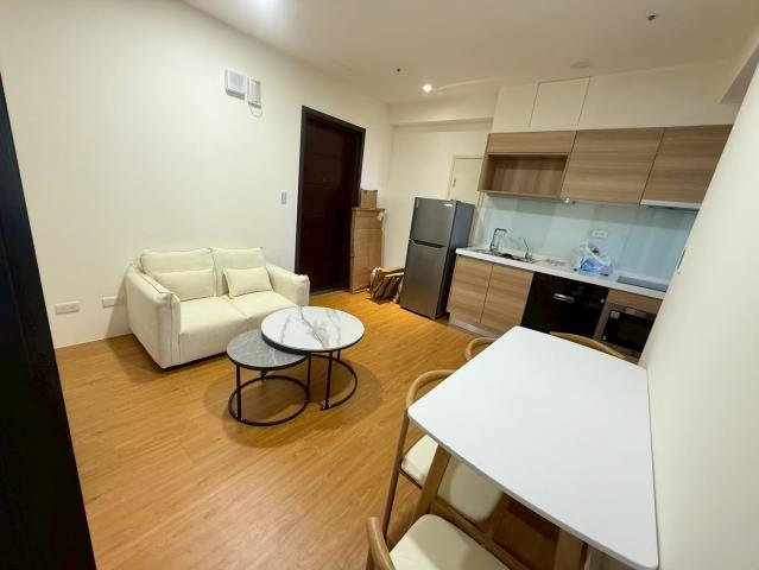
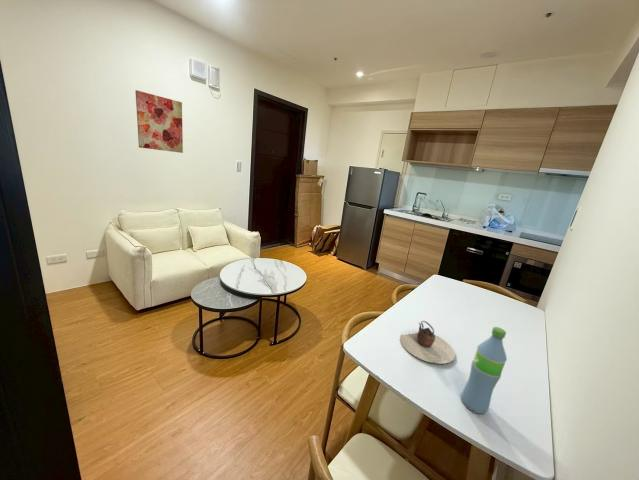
+ water bottle [460,326,508,415]
+ wall art [134,89,184,154]
+ teapot [399,320,456,365]
